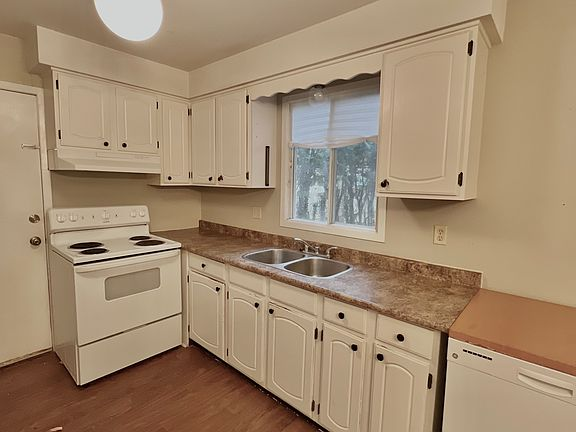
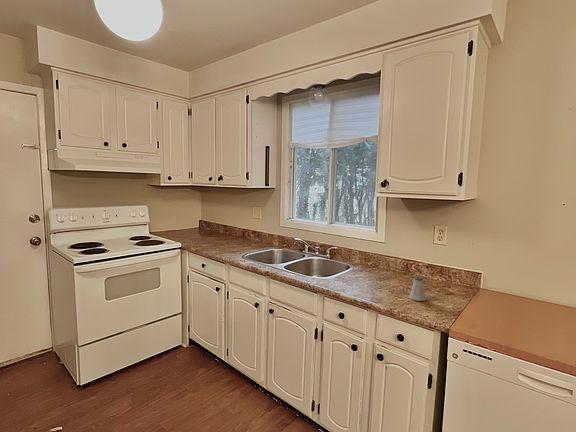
+ saltshaker [408,276,427,302]
